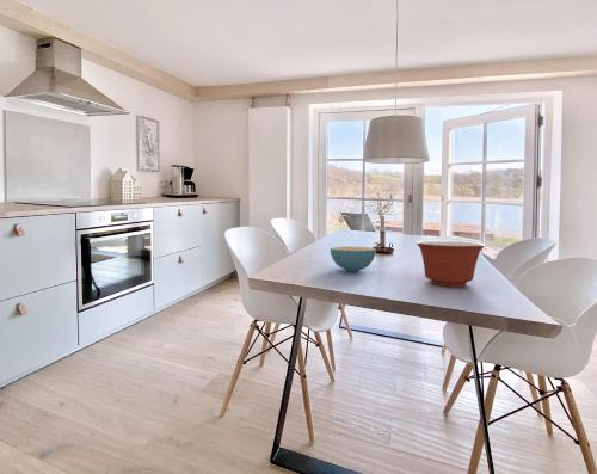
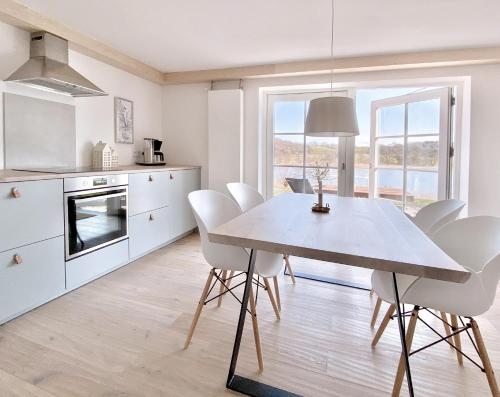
- mixing bowl [416,240,487,288]
- cereal bowl [330,246,377,273]
